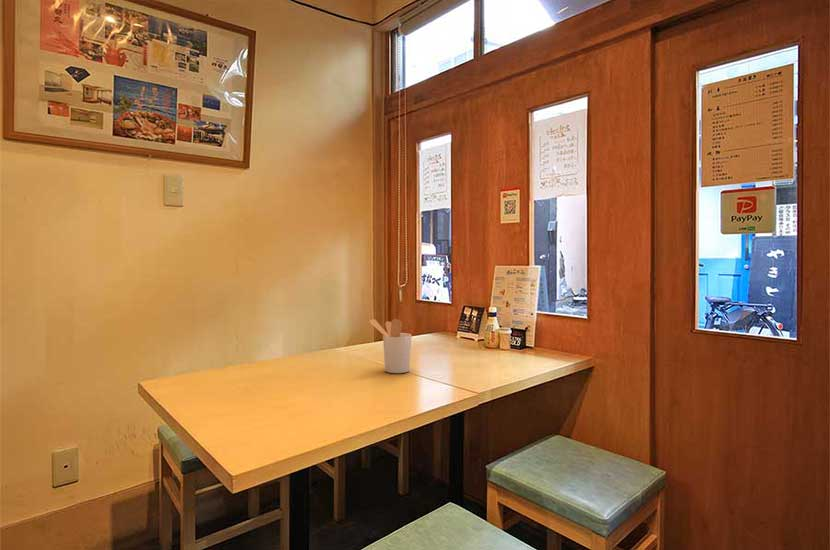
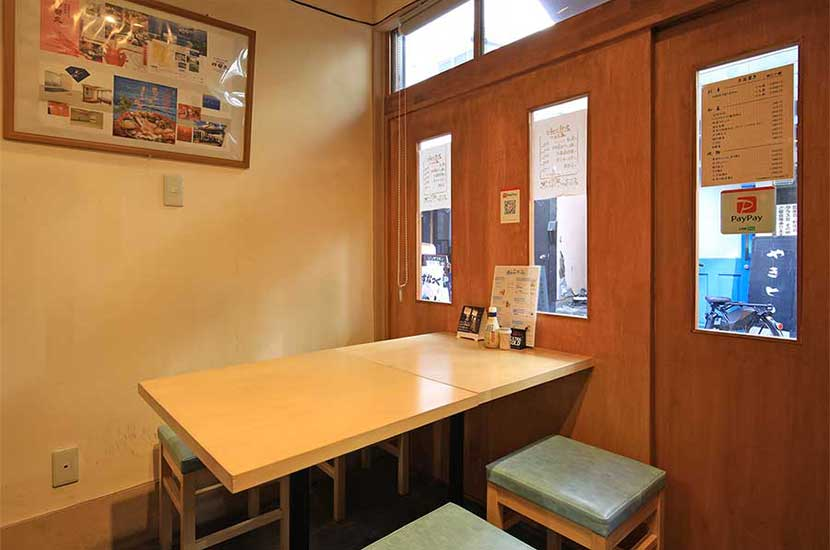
- utensil holder [367,318,413,374]
